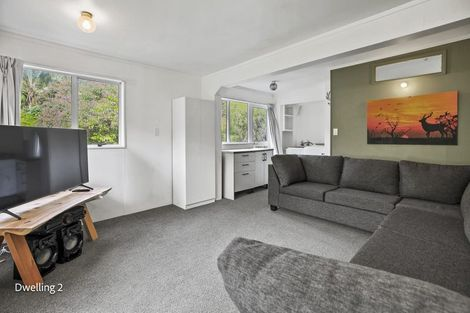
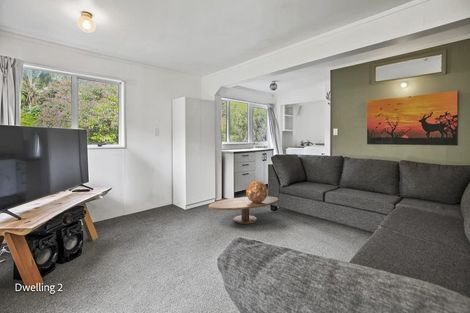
+ decorative sphere [245,180,269,203]
+ coffee table [208,195,279,225]
